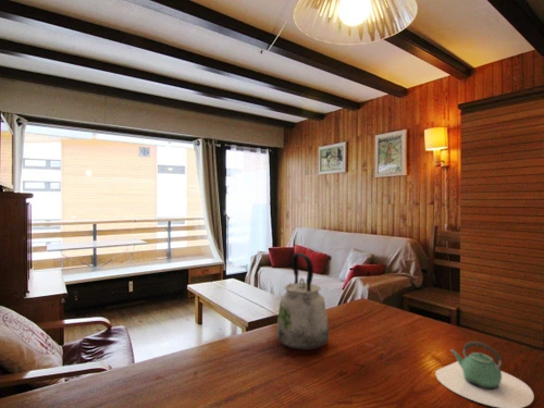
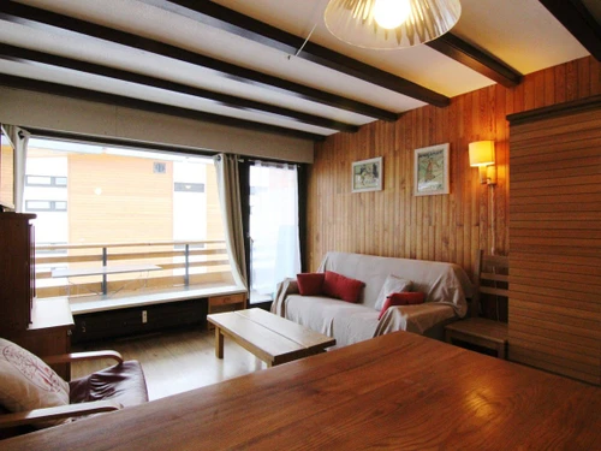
- kettle [275,252,330,351]
- teapot [434,341,535,408]
